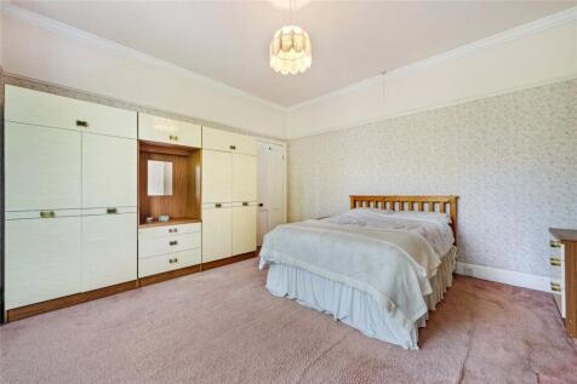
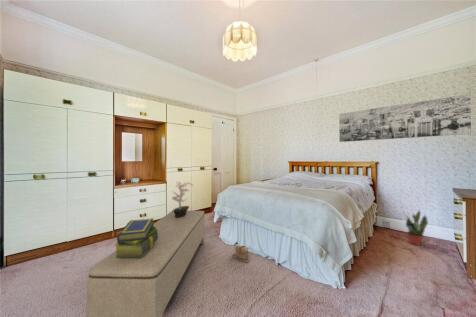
+ saddlebag [231,244,250,264]
+ bench [86,210,206,317]
+ wall art [338,93,472,143]
+ potted plant [402,207,429,246]
+ stack of books [113,218,159,259]
+ potted plant [171,181,194,218]
